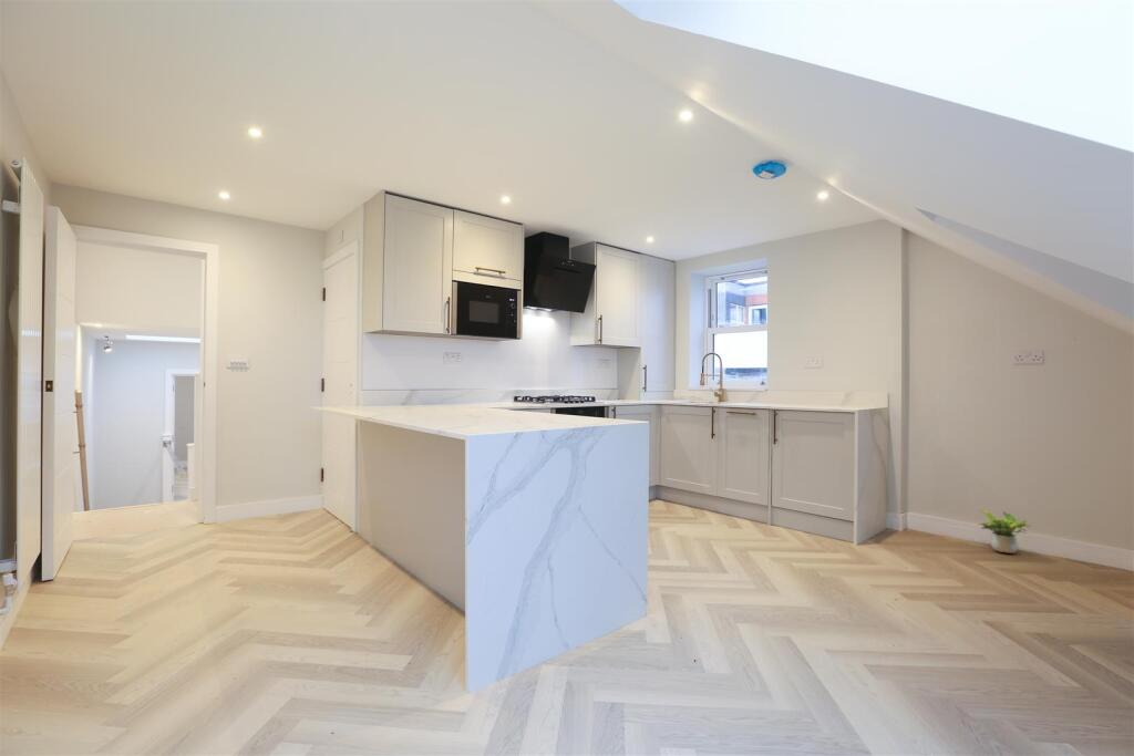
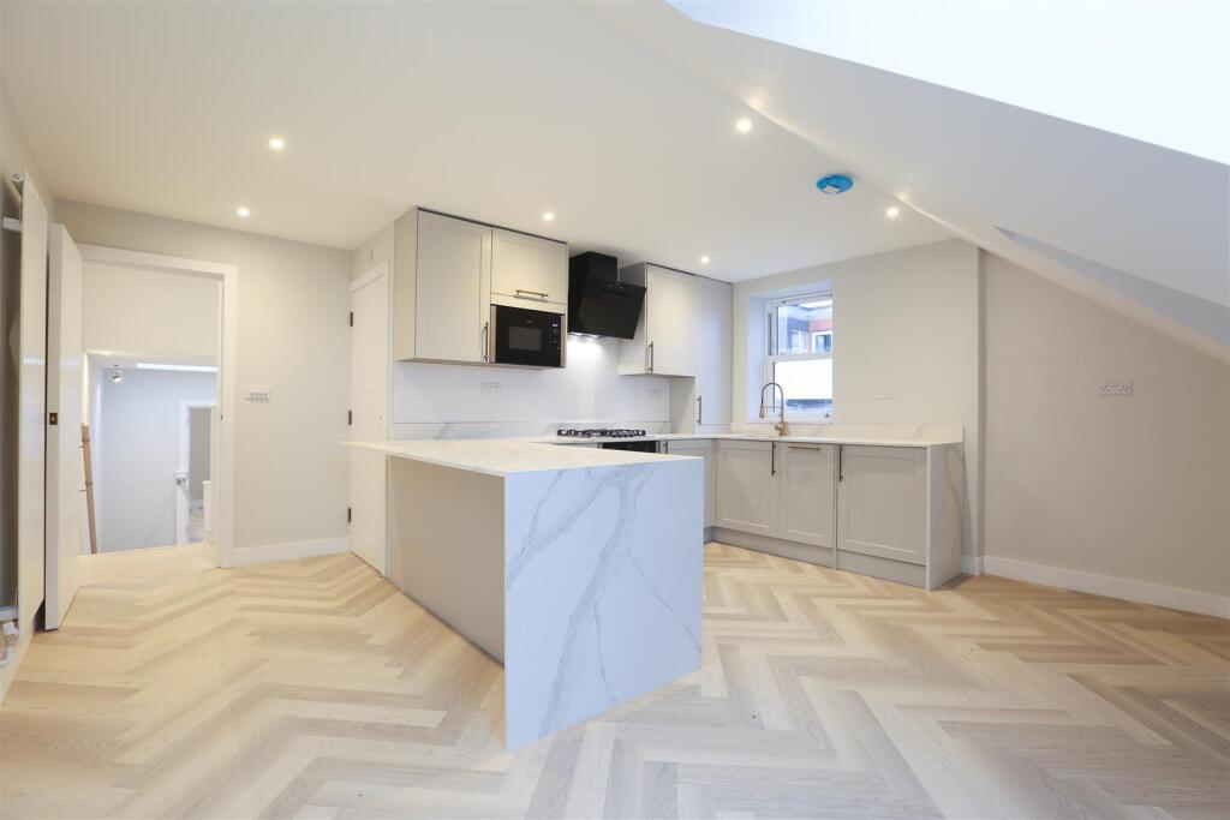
- potted plant [977,508,1032,555]
